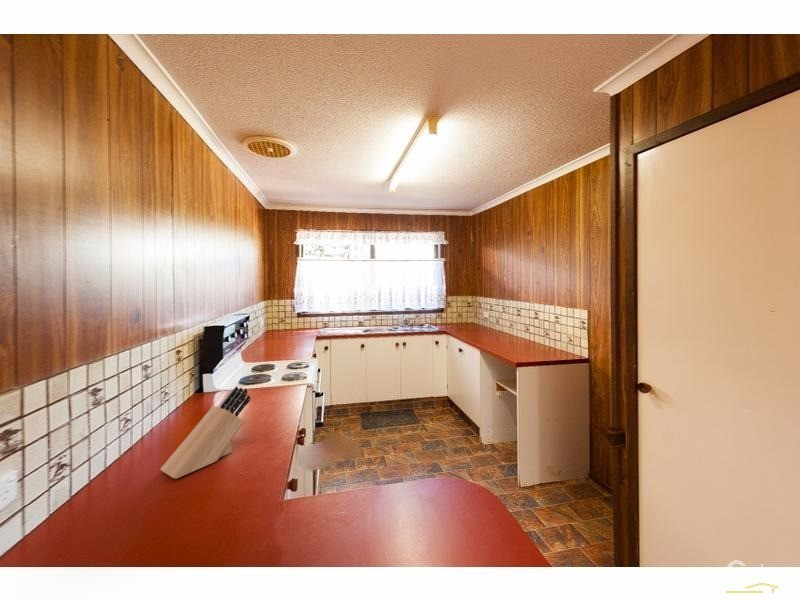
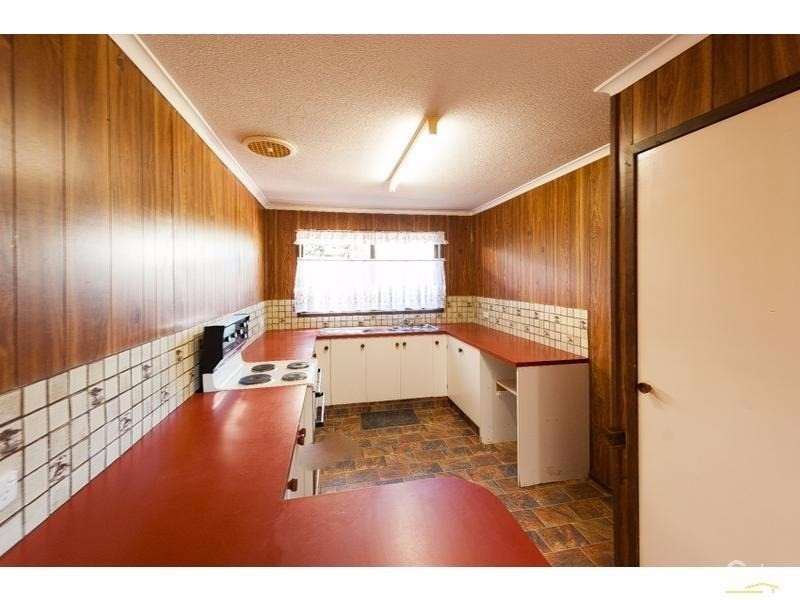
- knife block [159,386,251,480]
